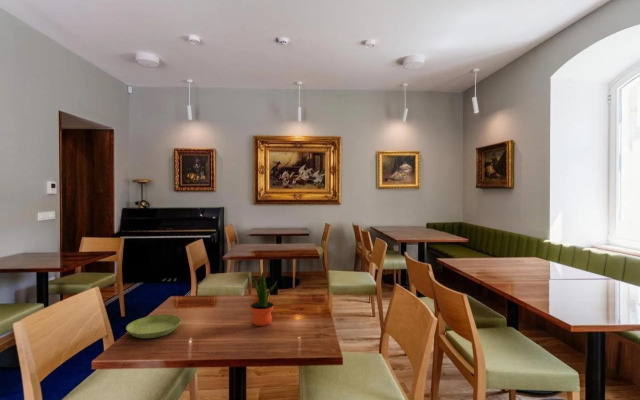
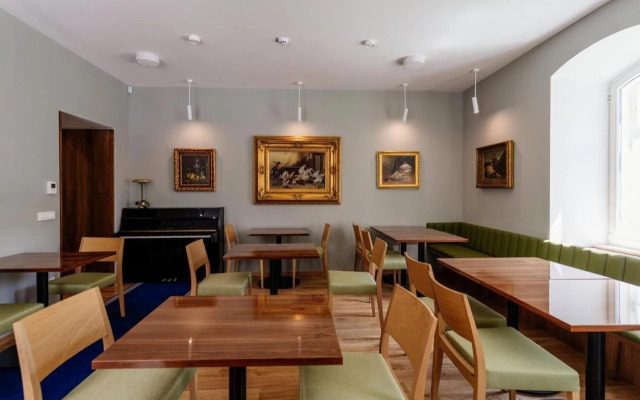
- potted plant [250,271,278,327]
- saucer [125,314,182,339]
